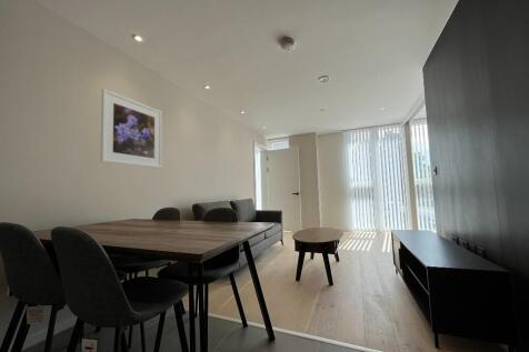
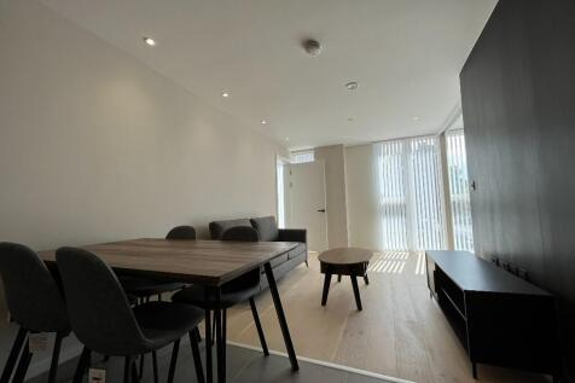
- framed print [99,88,163,169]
